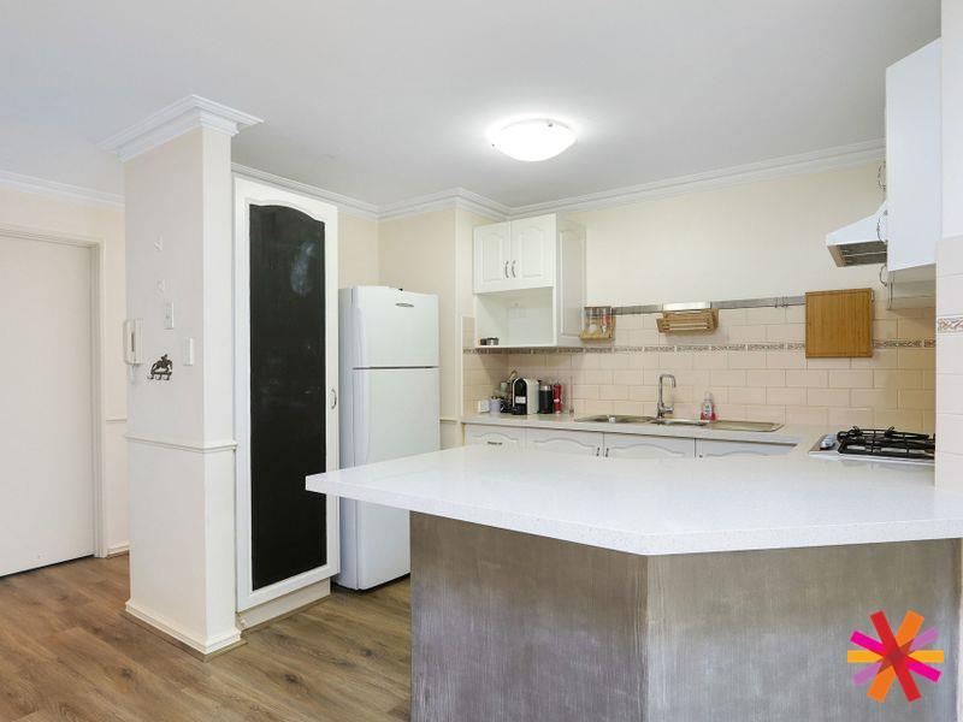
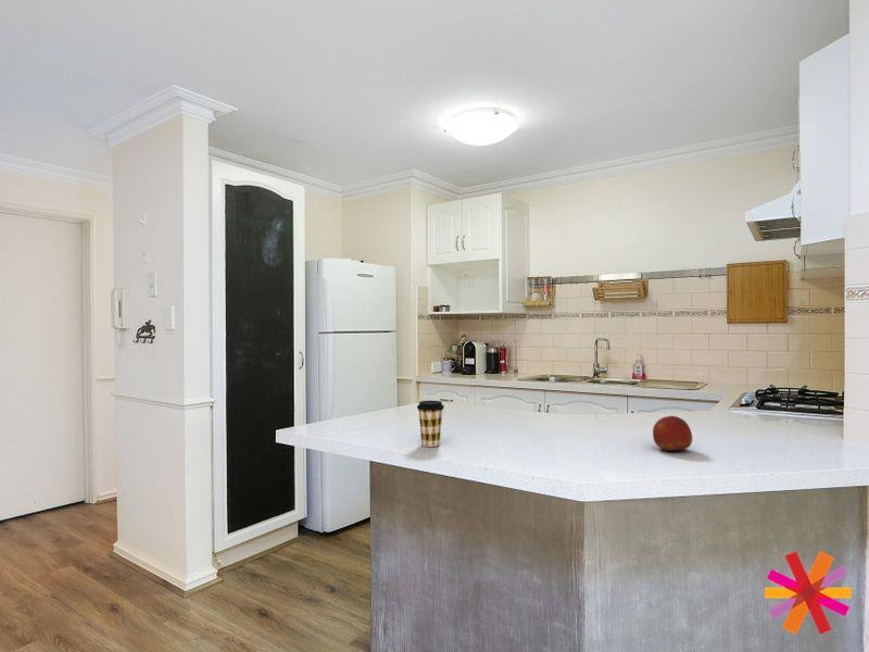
+ fruit [652,415,693,452]
+ coffee cup [416,400,445,448]
